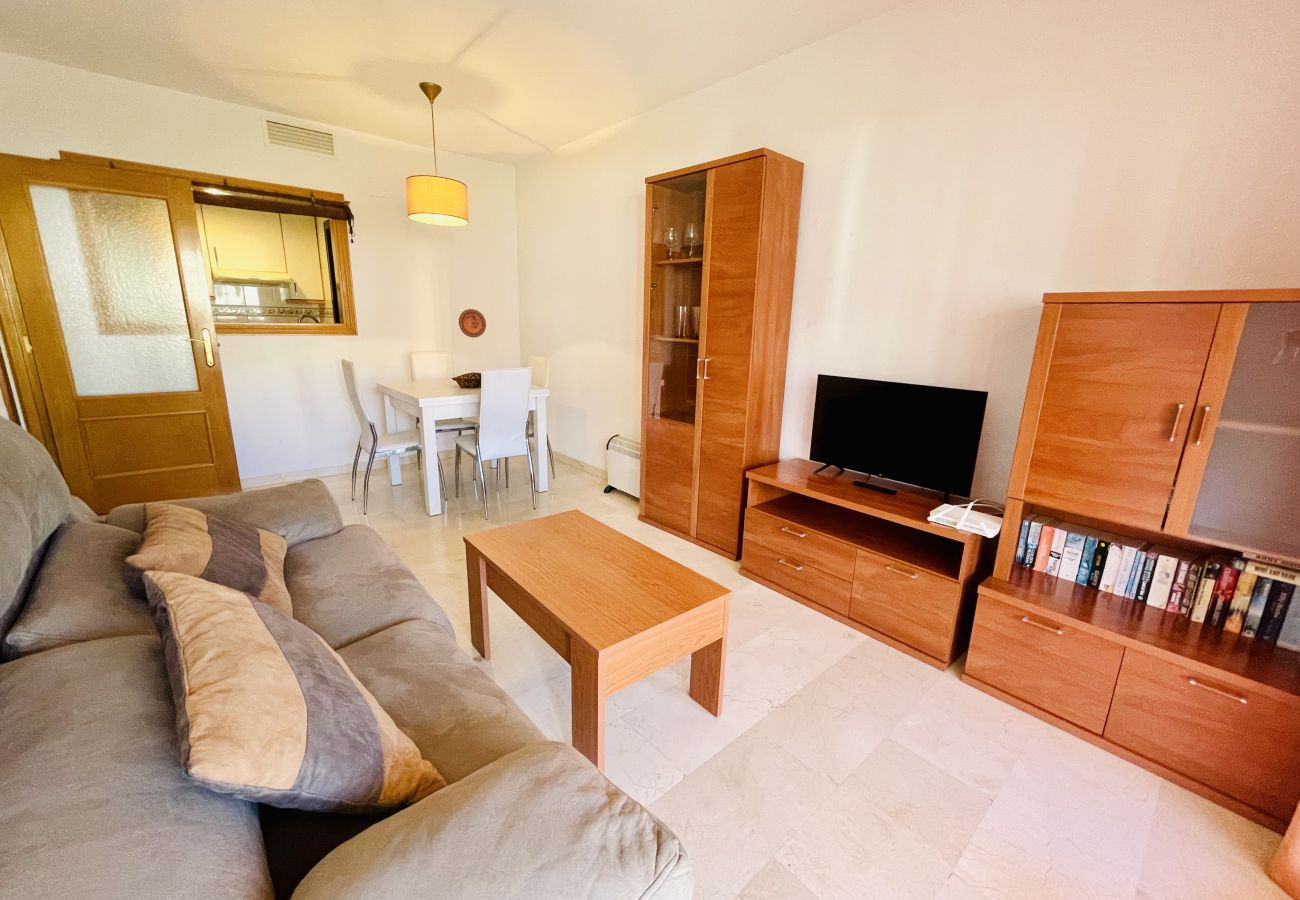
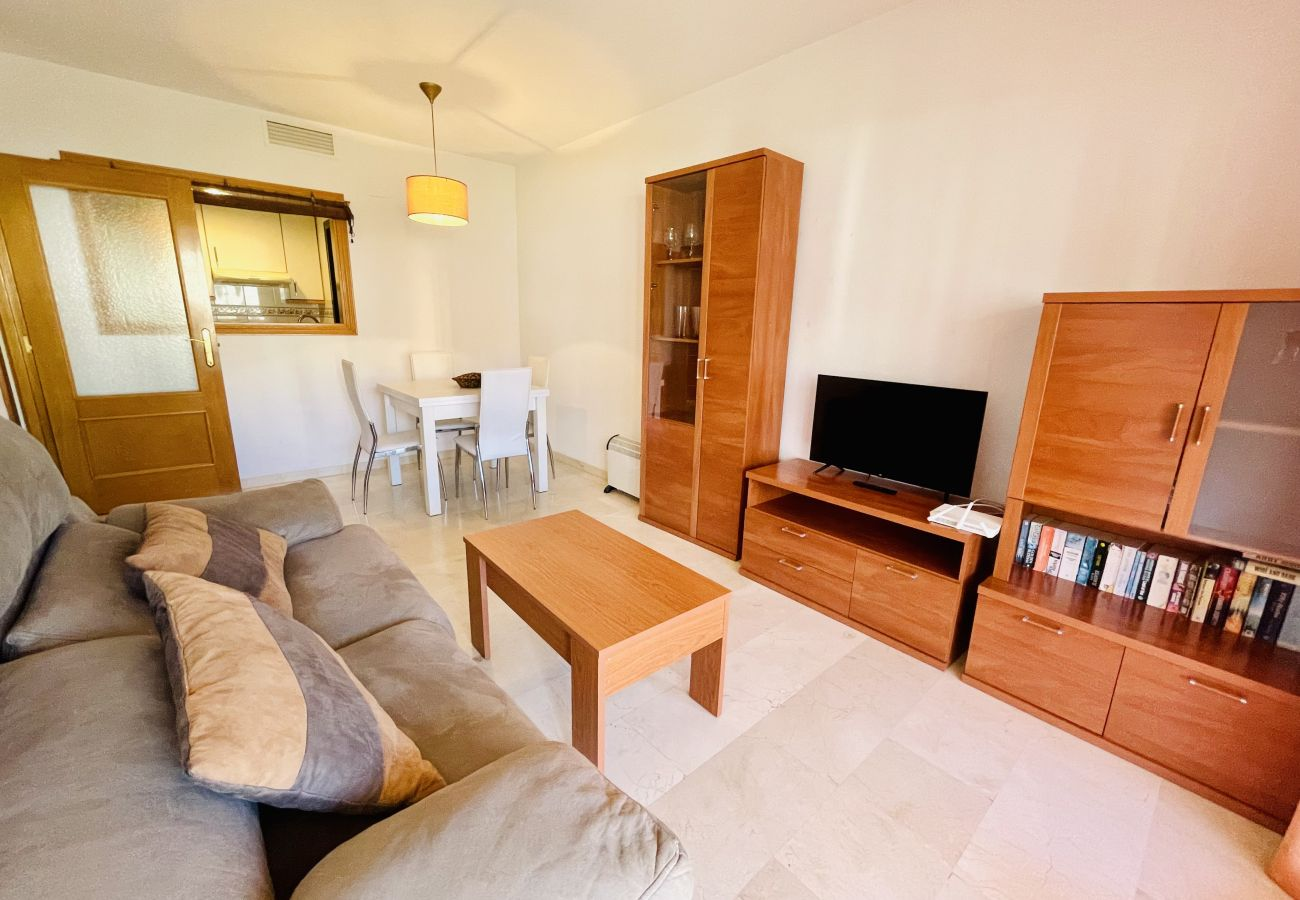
- decorative plate [458,308,487,339]
